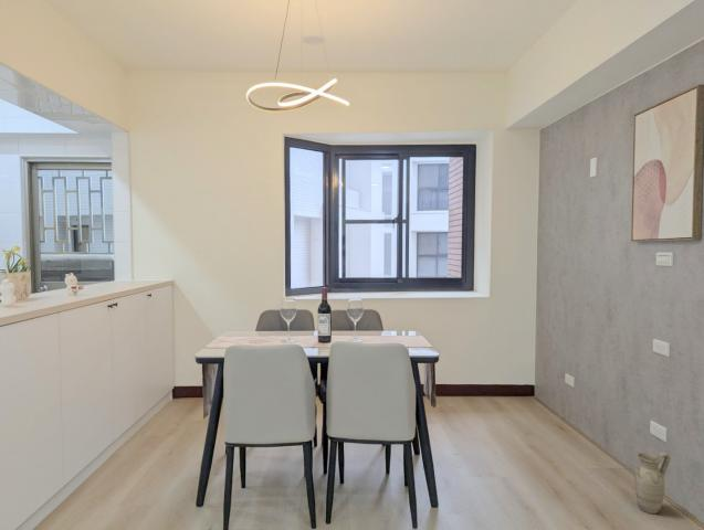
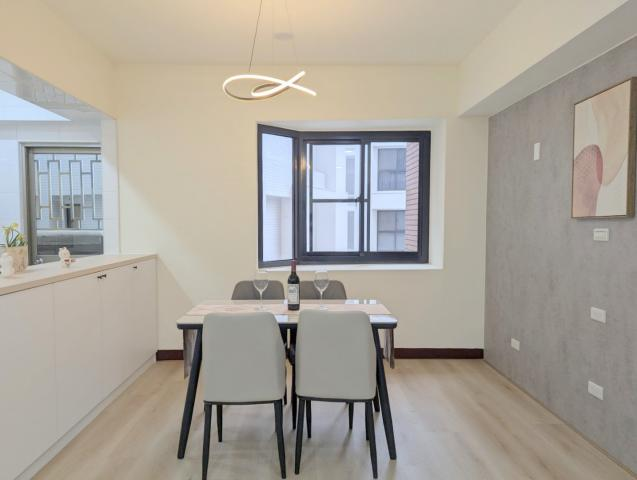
- ceramic jug [634,451,671,515]
